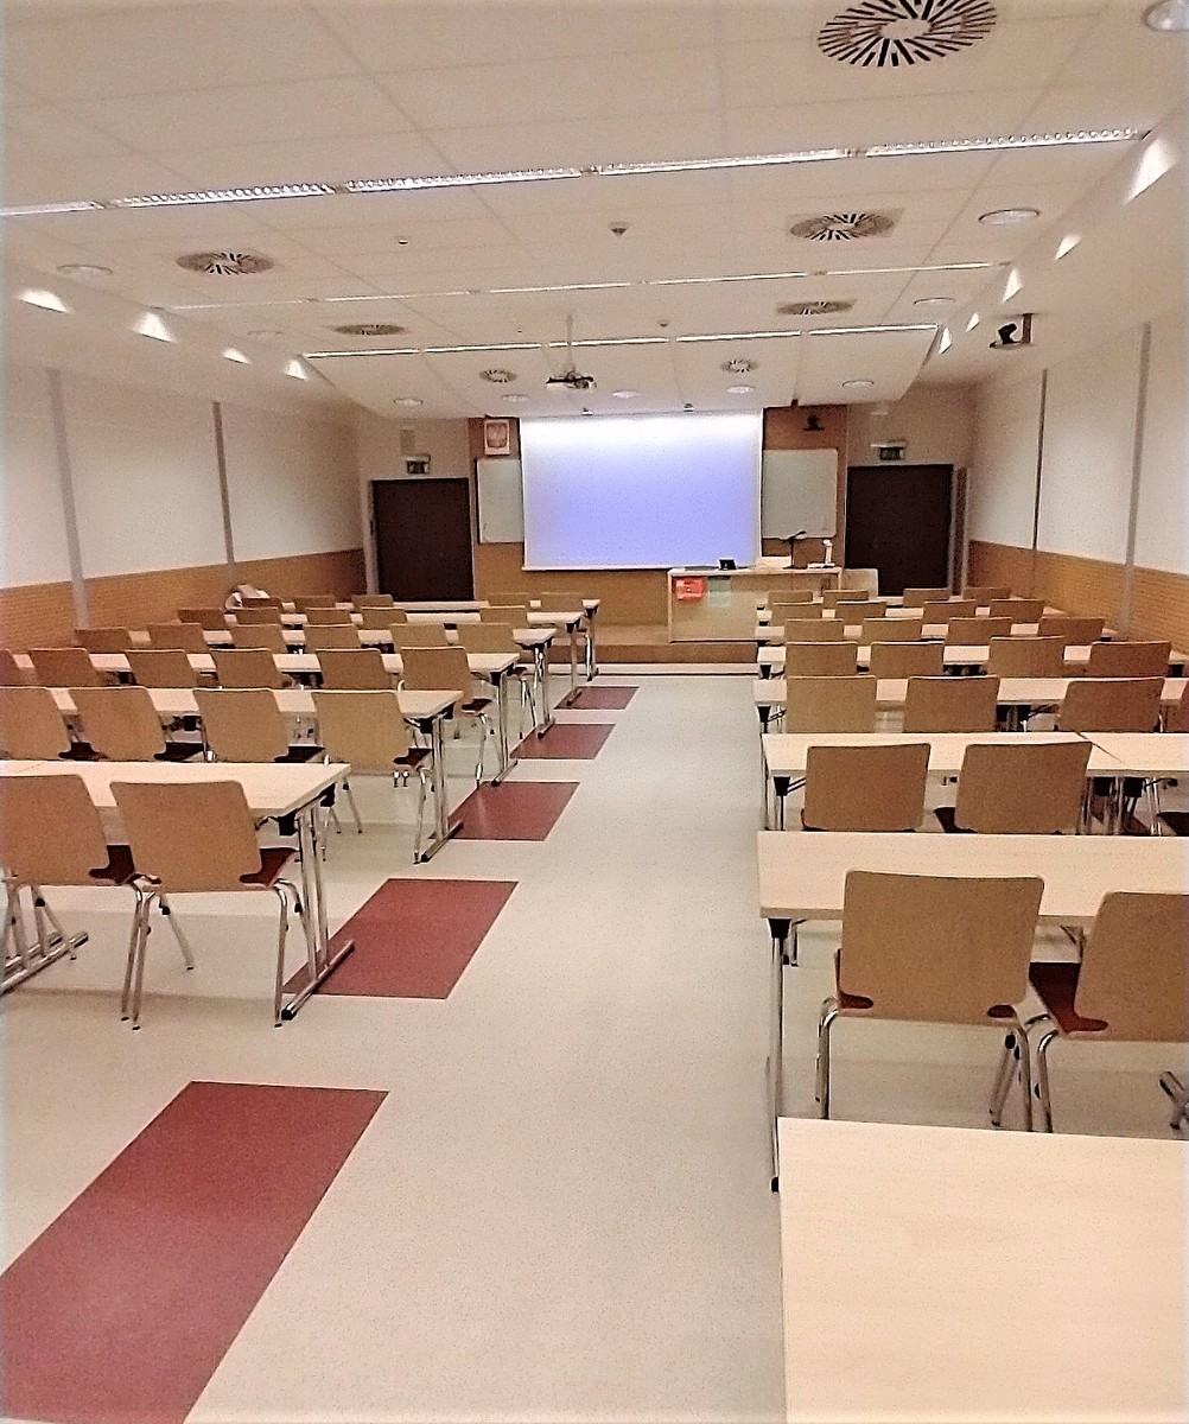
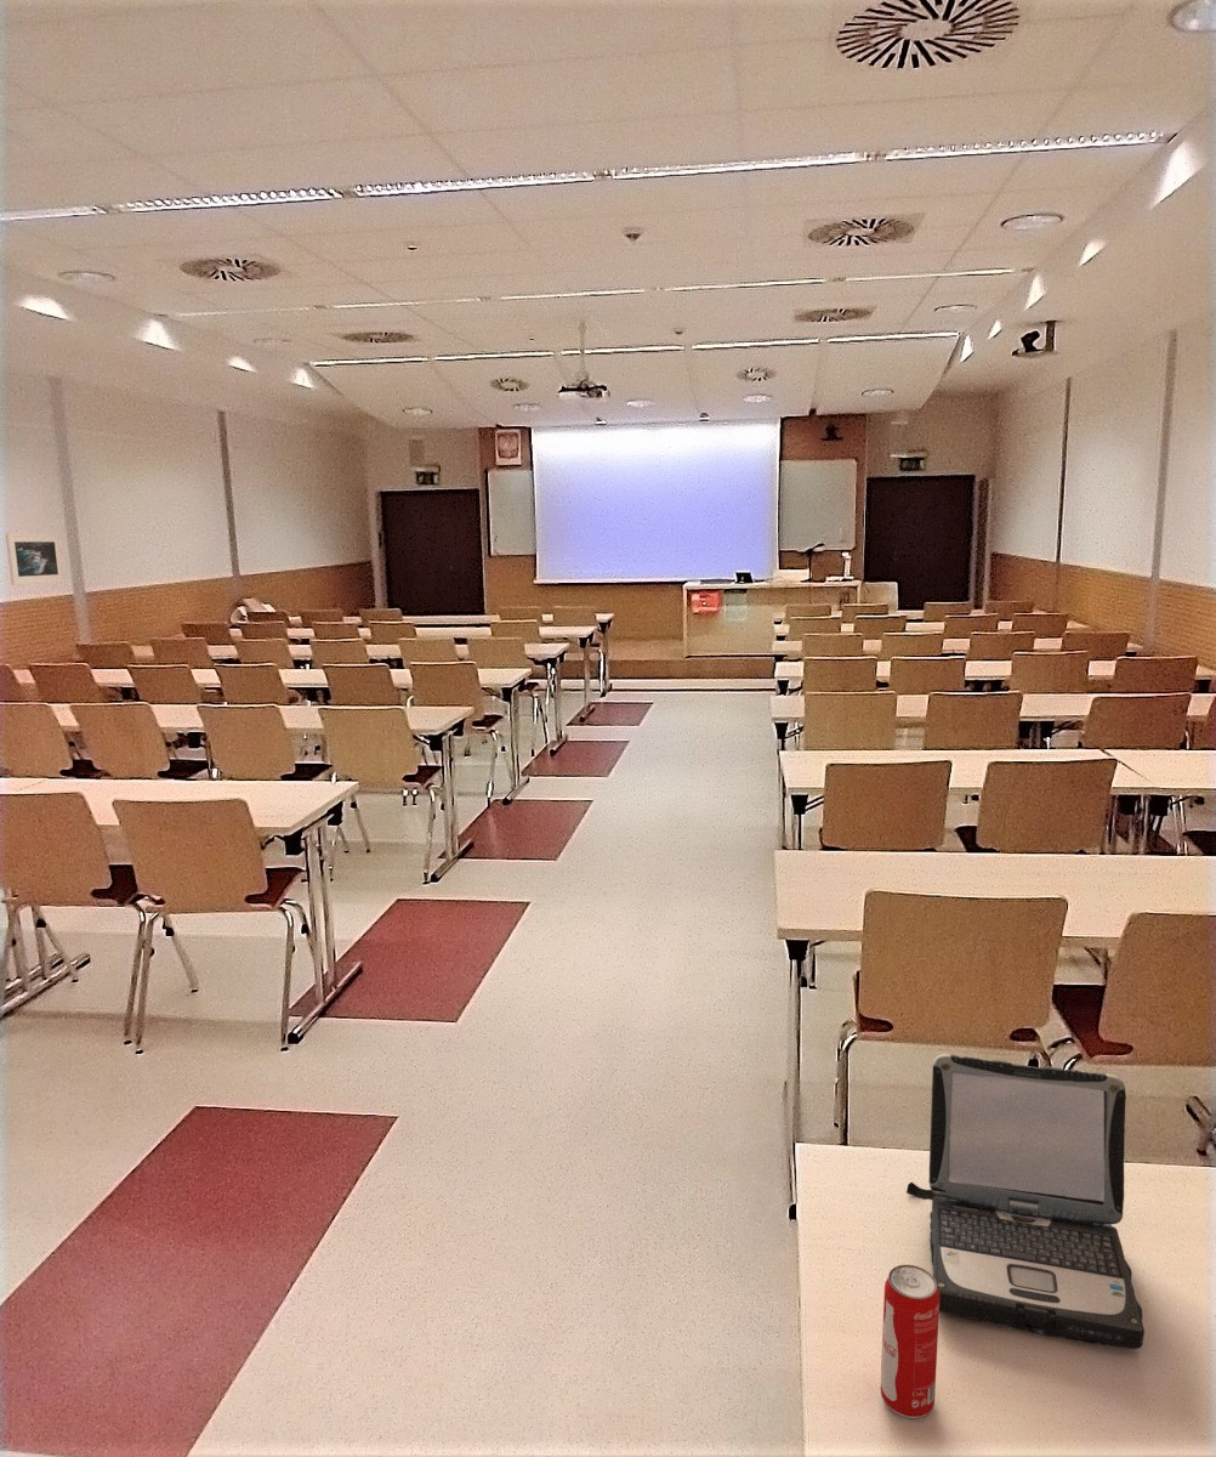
+ beverage can [880,1264,941,1419]
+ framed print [5,532,66,586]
+ laptop [905,1053,1146,1350]
